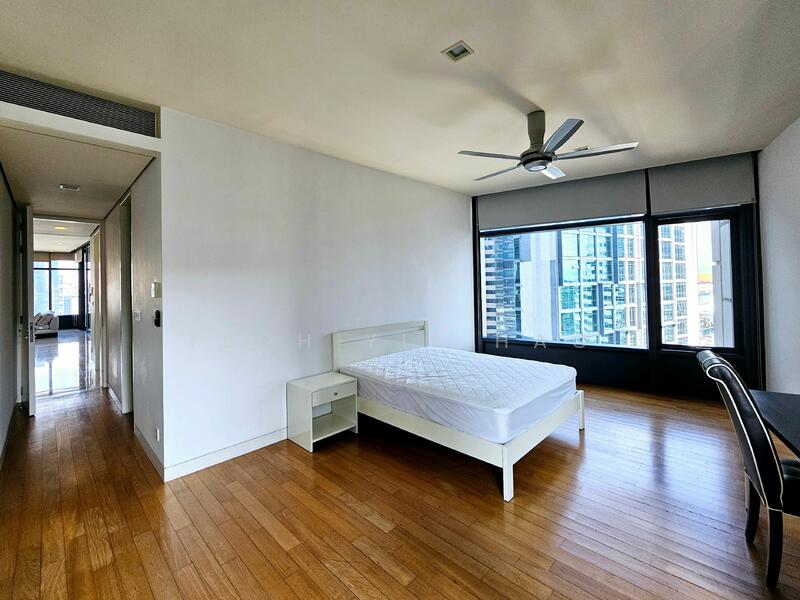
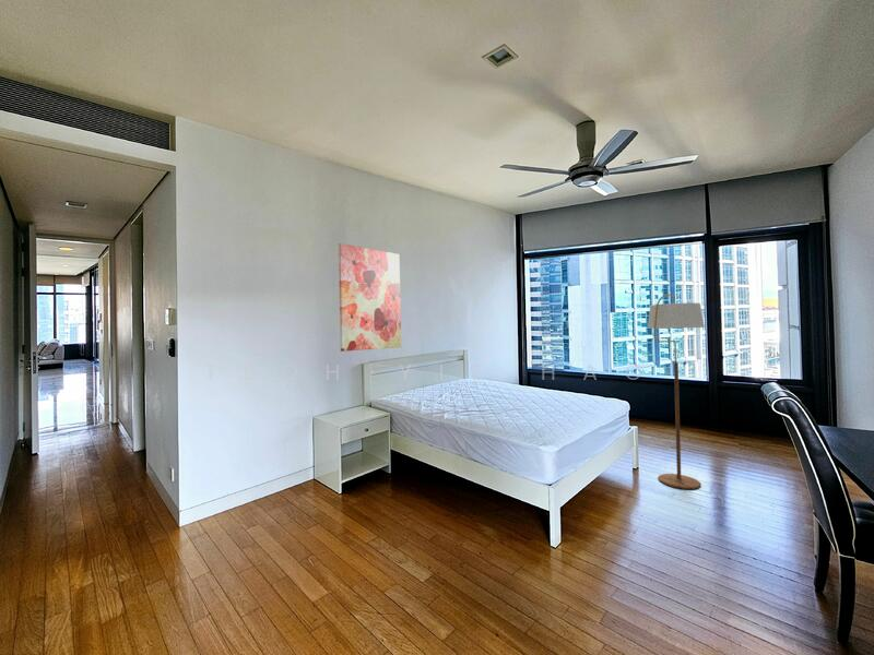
+ floor lamp [647,294,706,490]
+ wall art [338,242,402,353]
